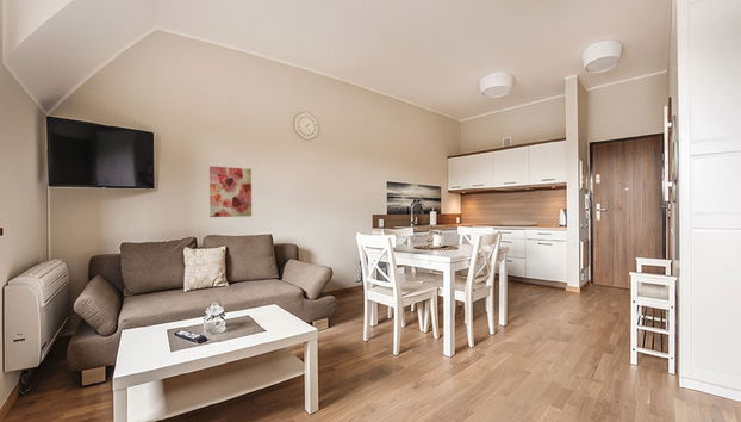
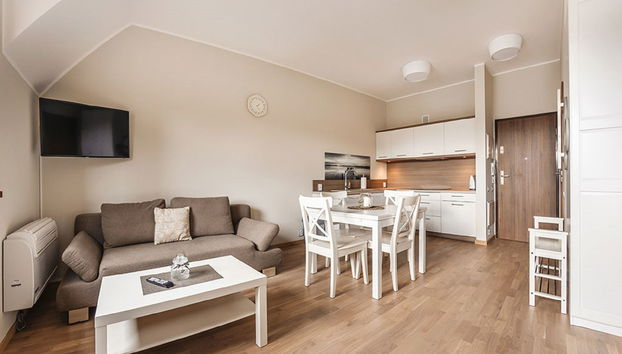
- wall art [208,166,253,218]
